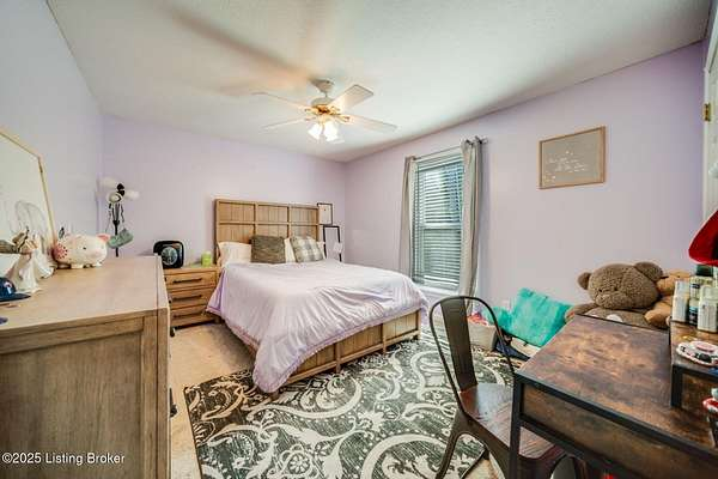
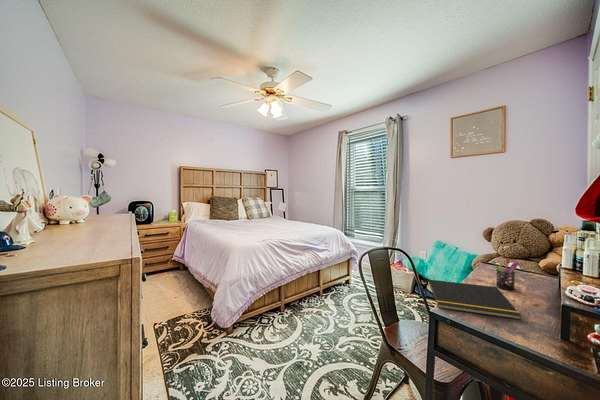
+ pen holder [491,257,519,291]
+ notepad [426,279,522,321]
